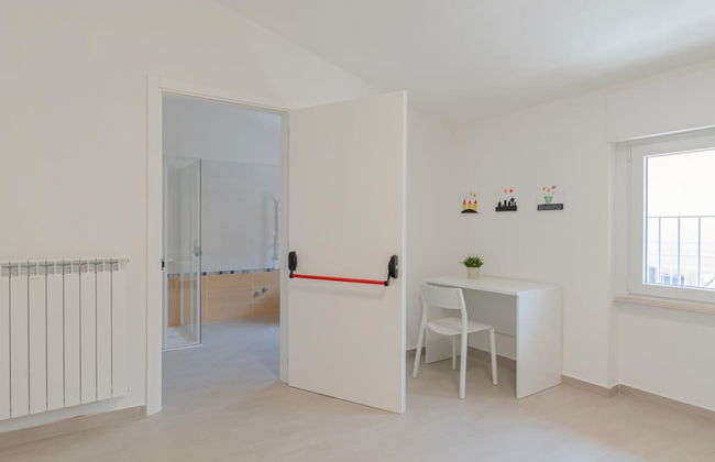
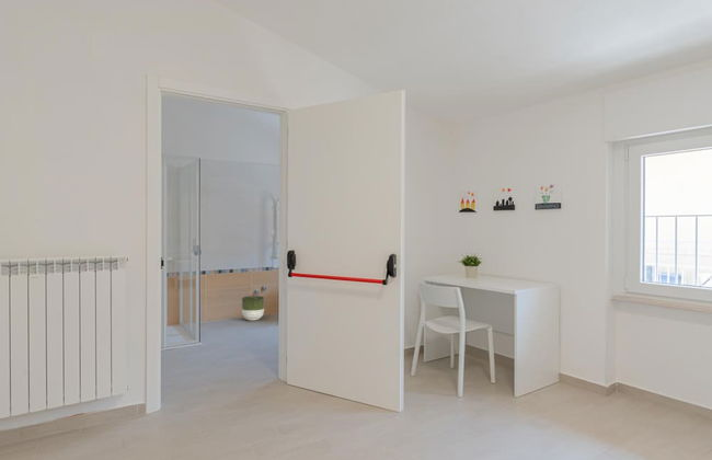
+ planter [241,295,265,322]
